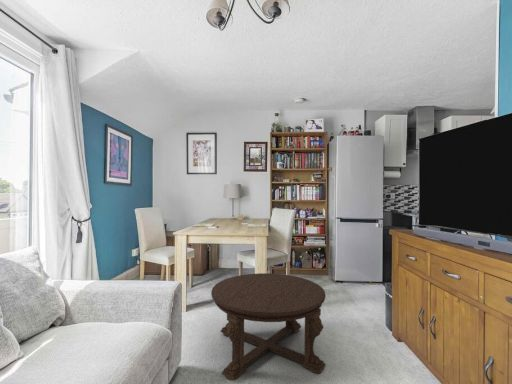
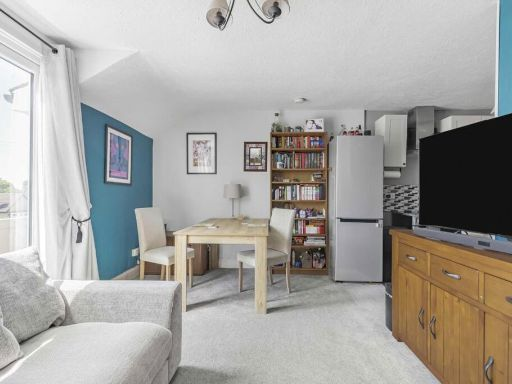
- coffee table [210,272,327,381]
